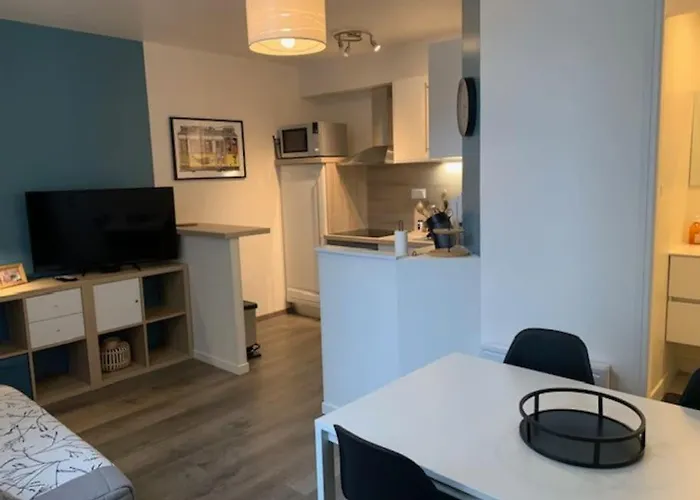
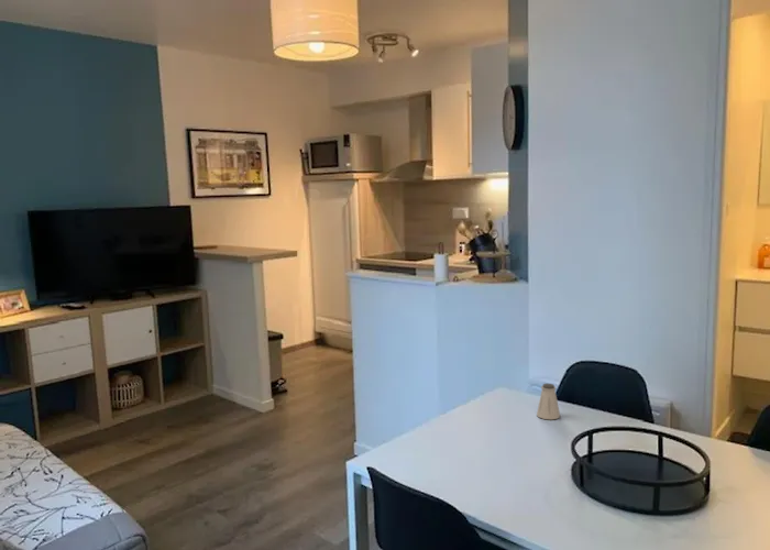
+ saltshaker [536,383,561,420]
